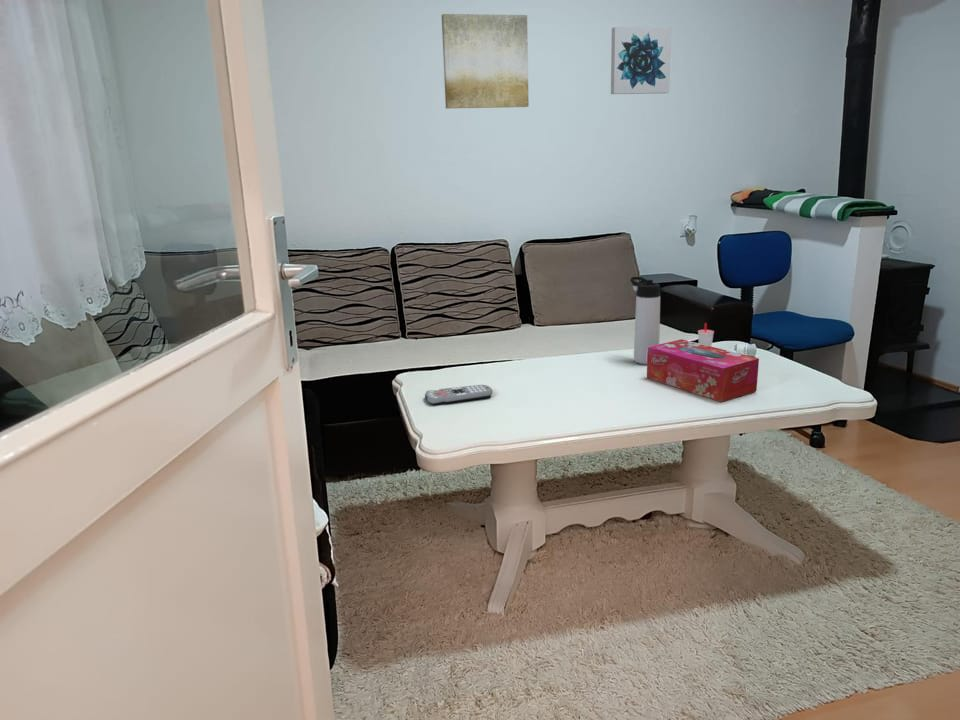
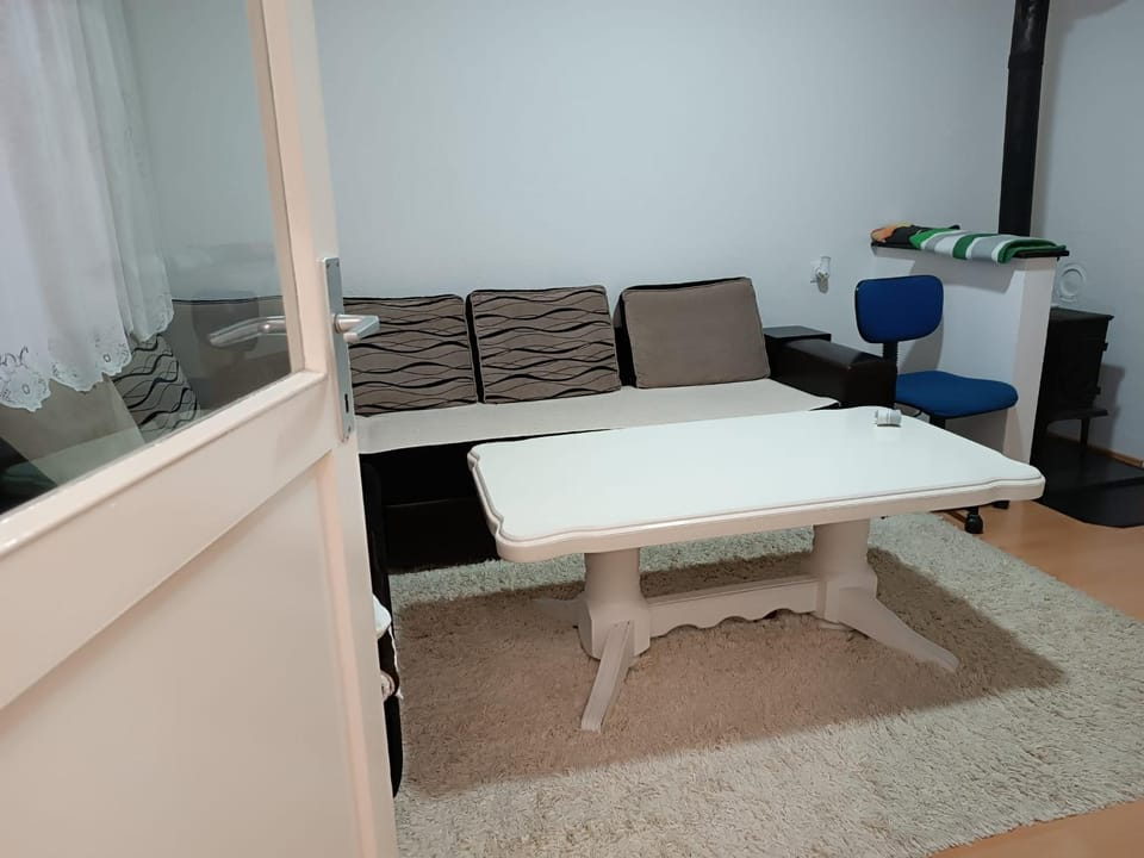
- remote control [424,384,494,406]
- tissue box [646,338,760,403]
- wall art [610,26,672,95]
- thermos bottle [629,276,661,365]
- wall art [441,13,530,110]
- cup [697,322,715,347]
